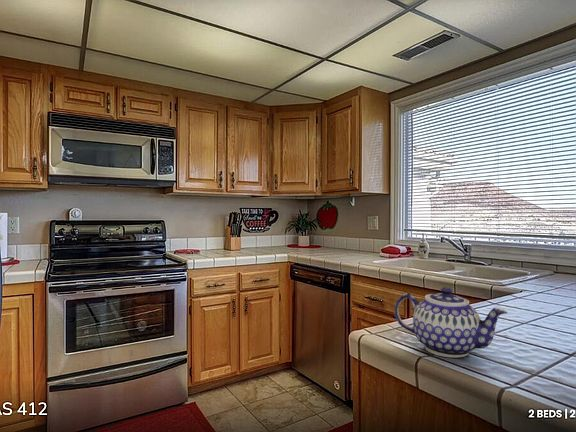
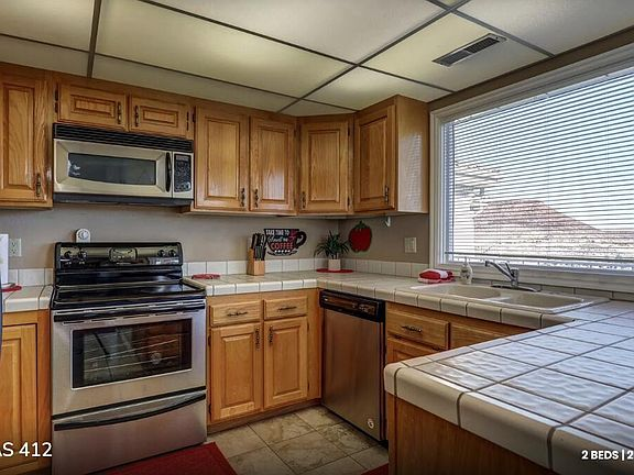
- teapot [394,286,508,358]
